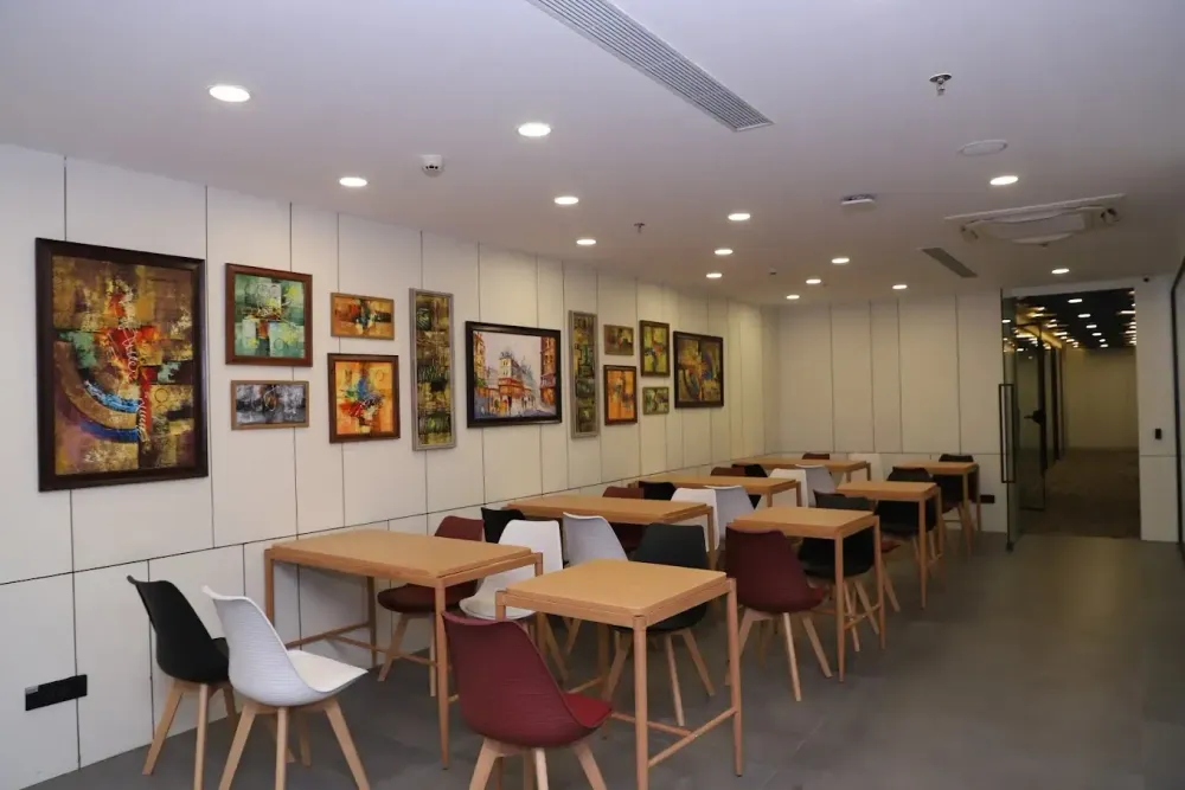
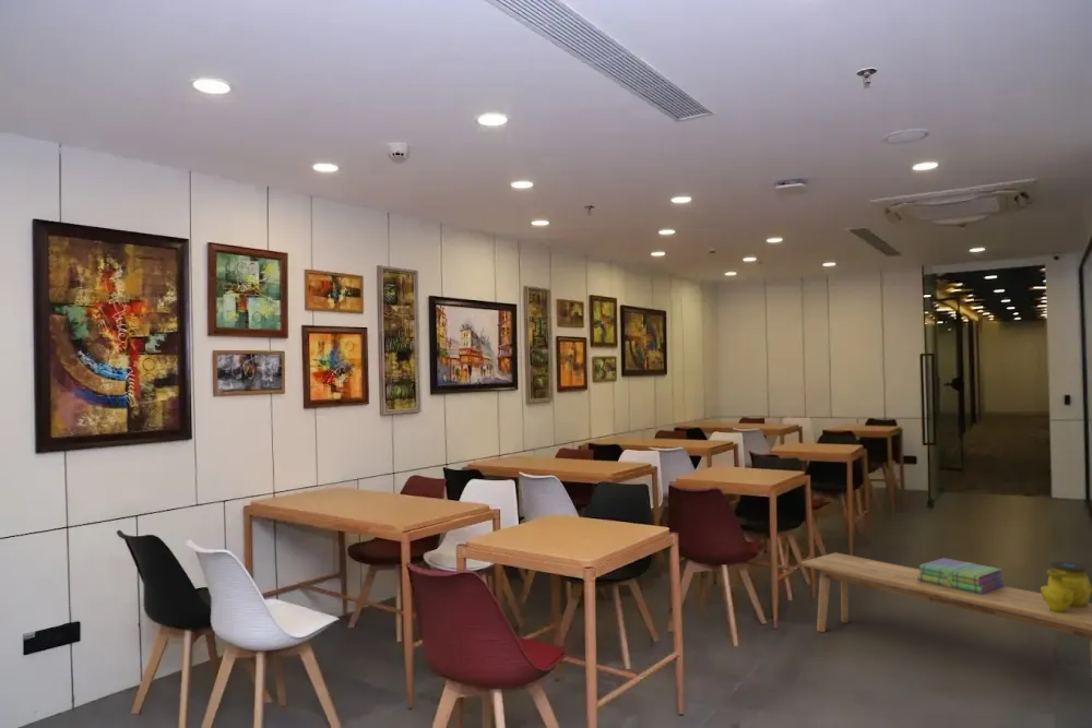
+ decorative vase [1040,560,1092,613]
+ stack of books [917,557,1006,594]
+ bench [800,551,1092,665]
